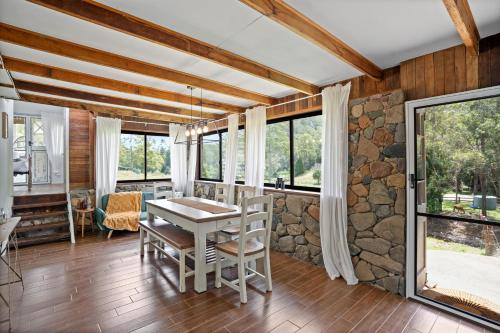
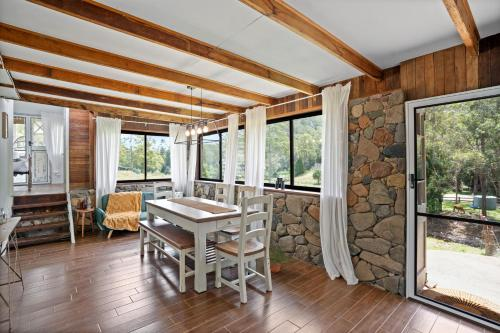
+ potted plant [257,244,297,273]
